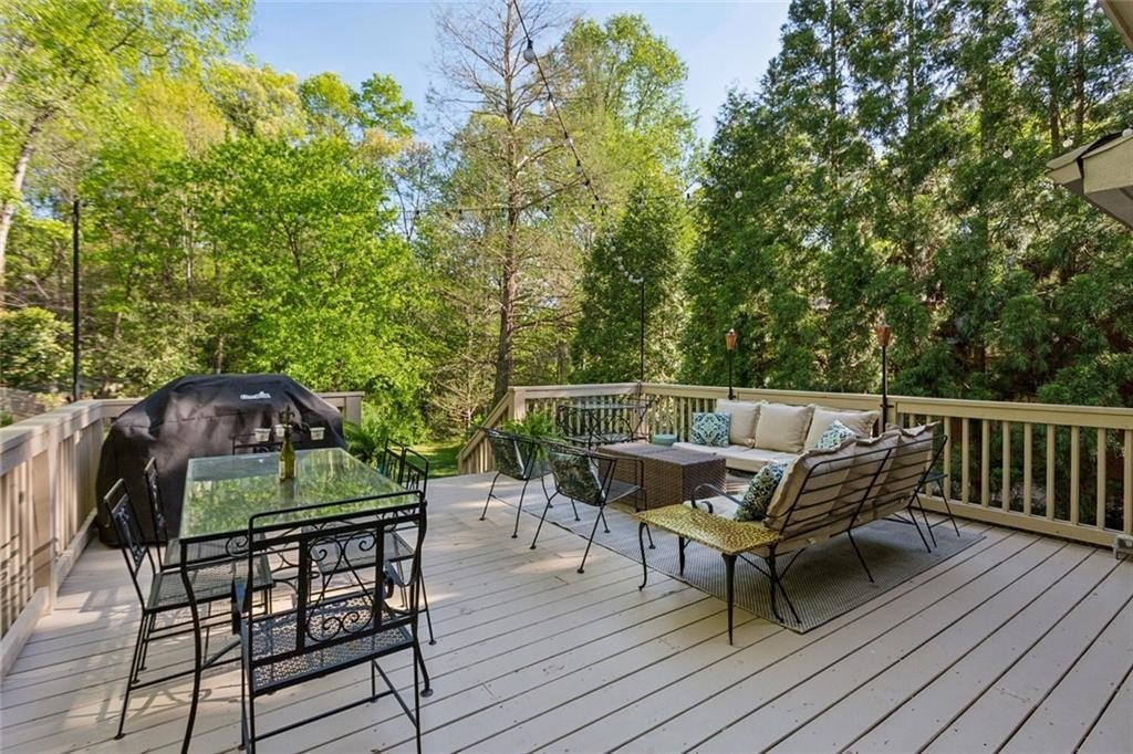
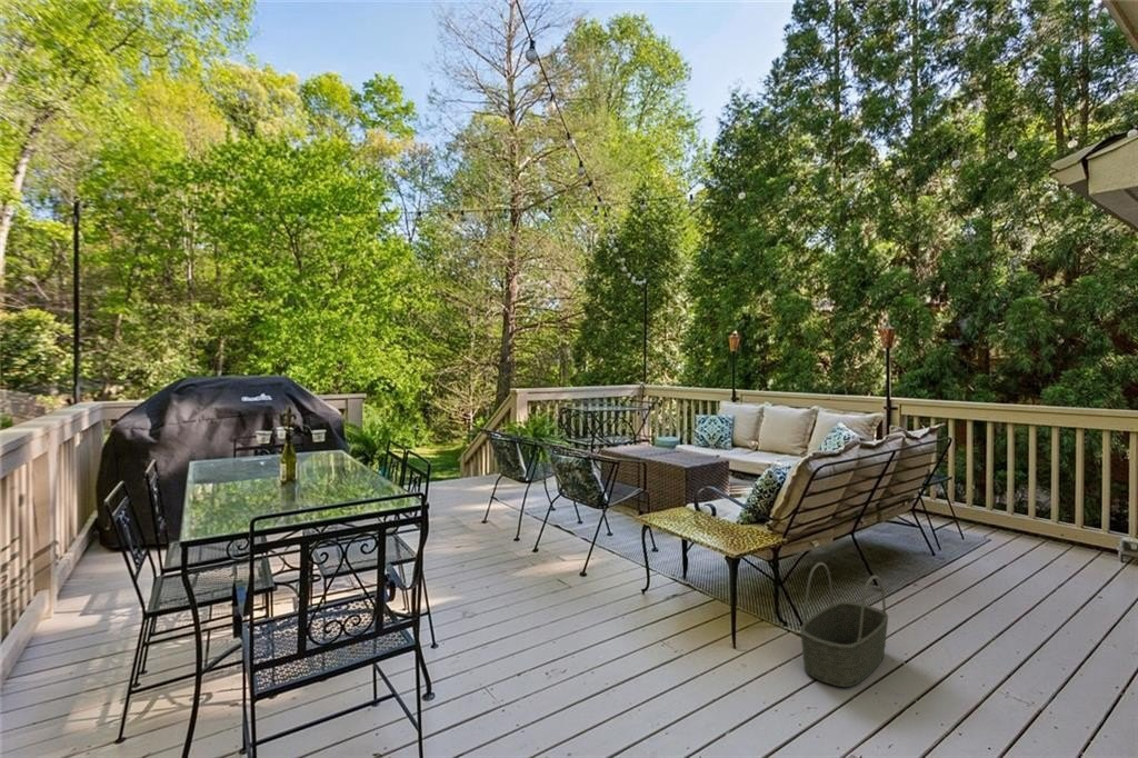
+ basket [799,561,889,688]
